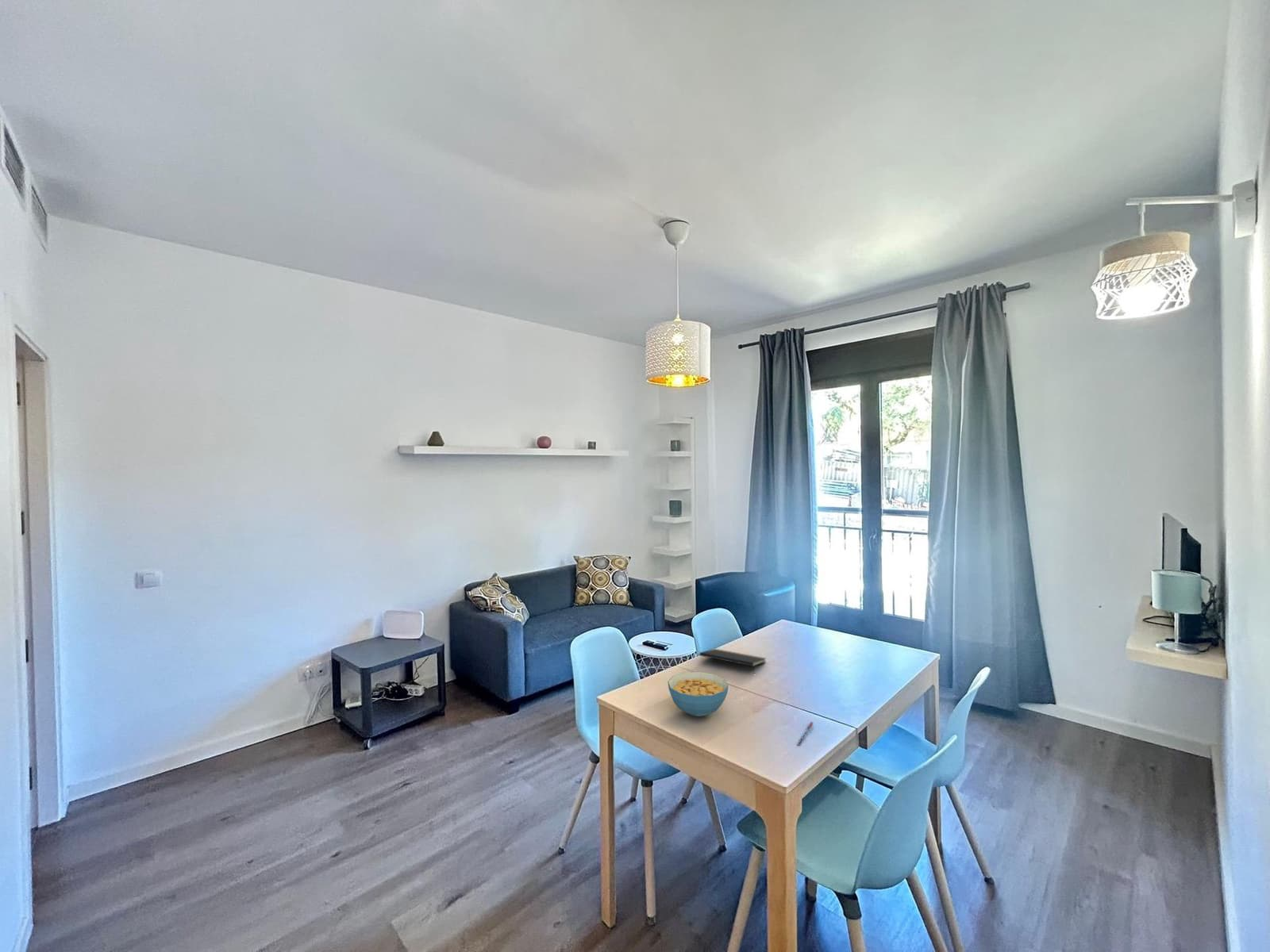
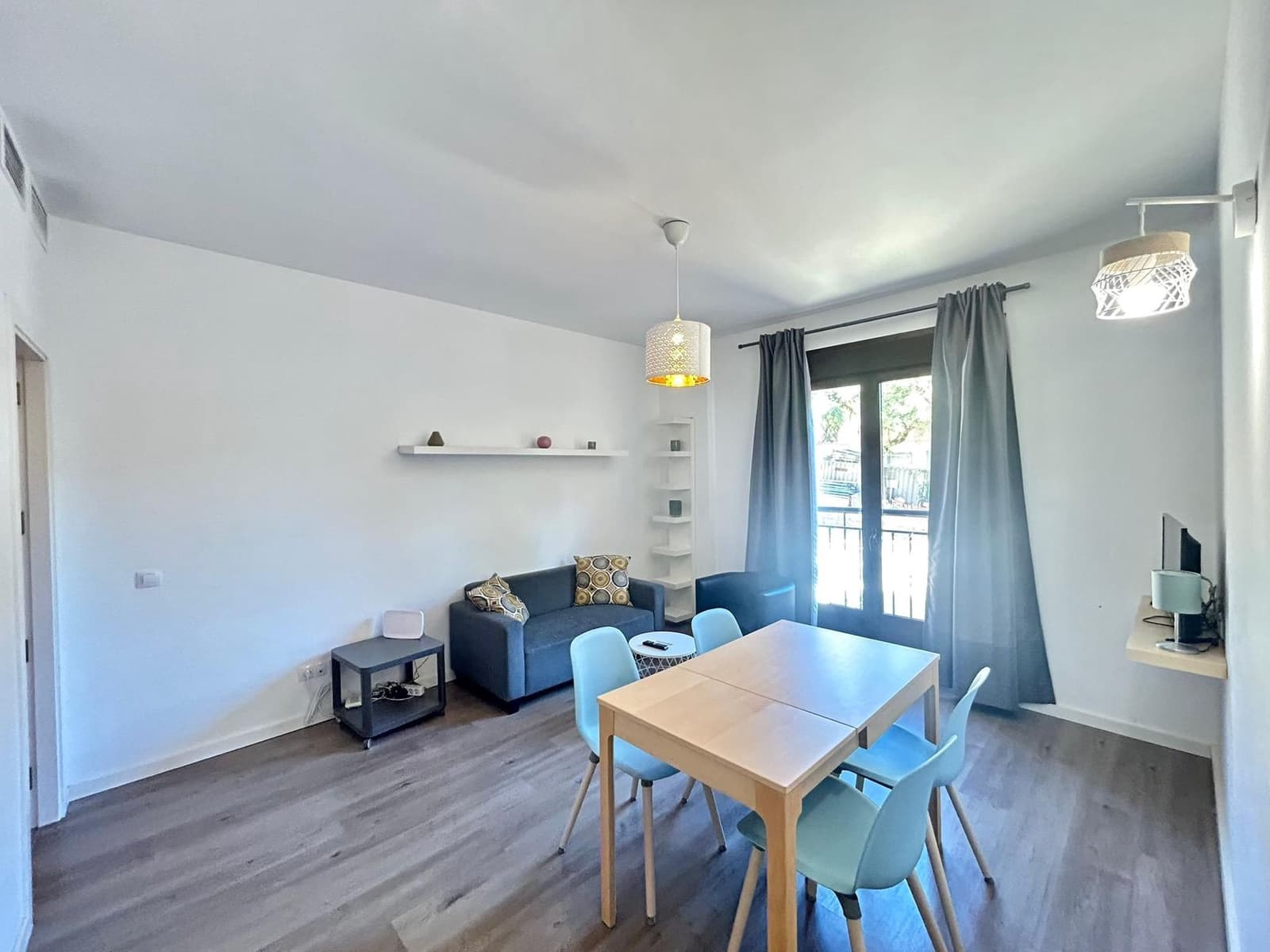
- cereal bowl [667,671,729,717]
- pen [797,721,814,746]
- notepad [698,648,767,674]
